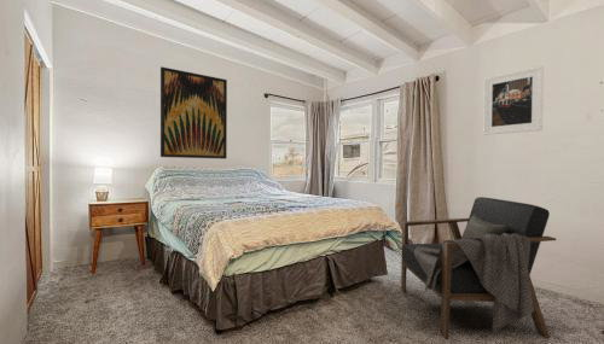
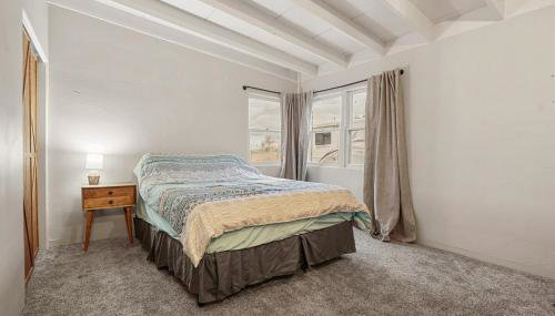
- wall art [159,65,228,161]
- armchair [400,196,557,340]
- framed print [482,65,545,136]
